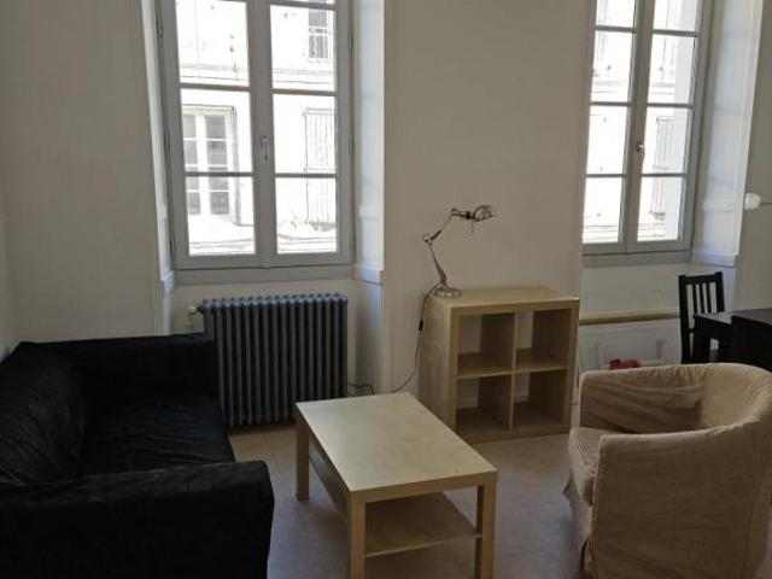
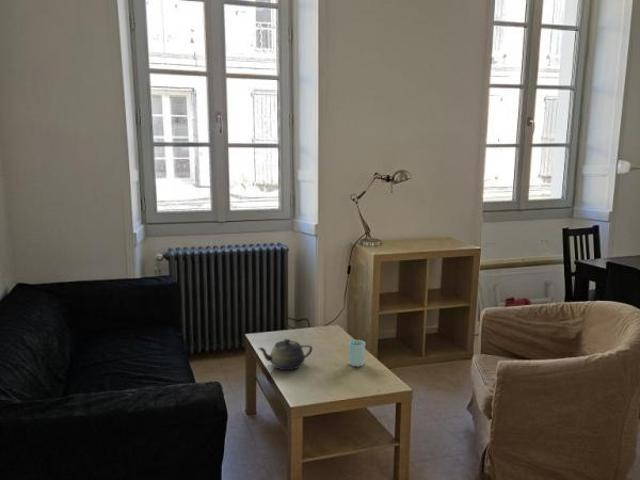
+ cup [348,338,366,368]
+ teapot [257,338,314,371]
